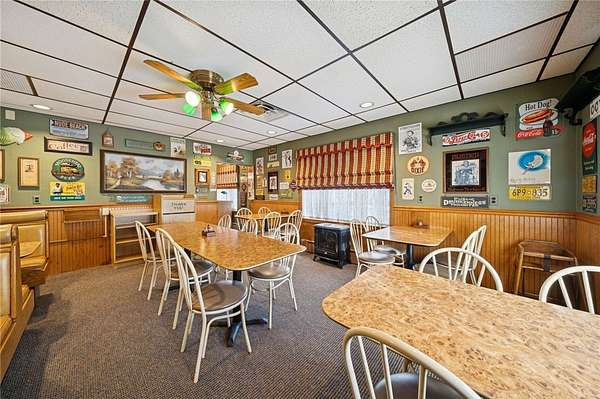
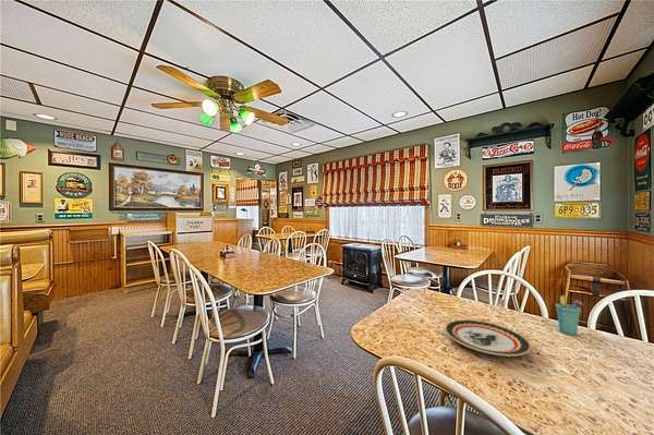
+ plate [444,319,532,358]
+ cup [555,294,585,336]
